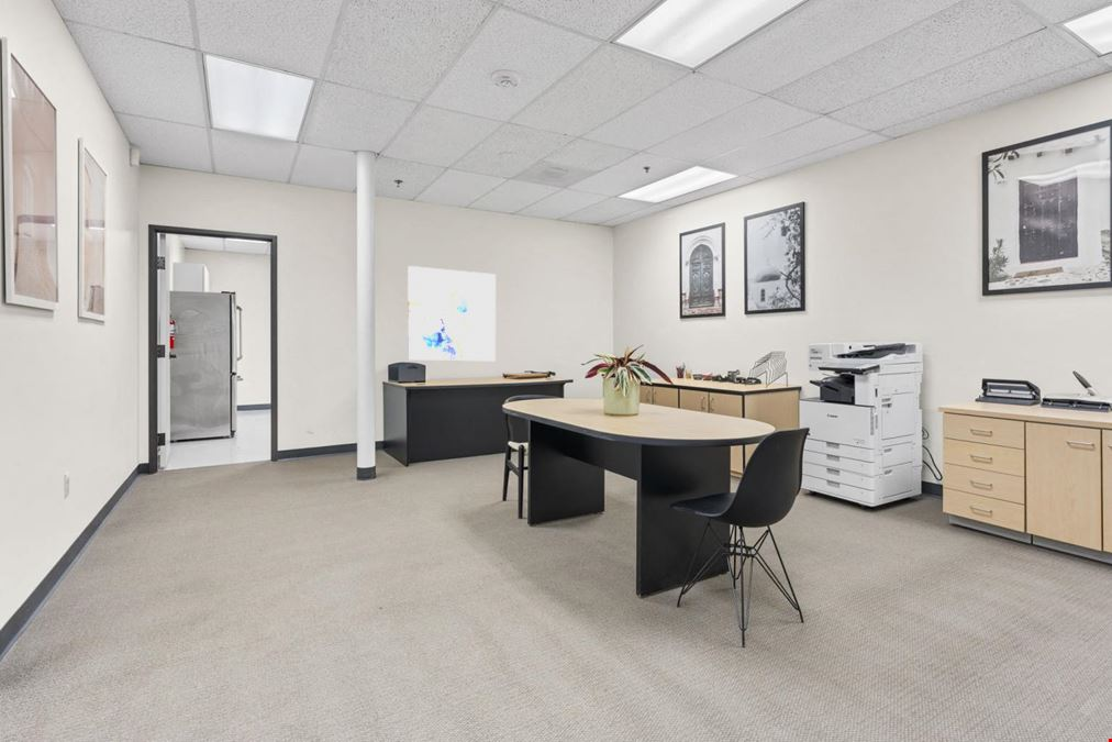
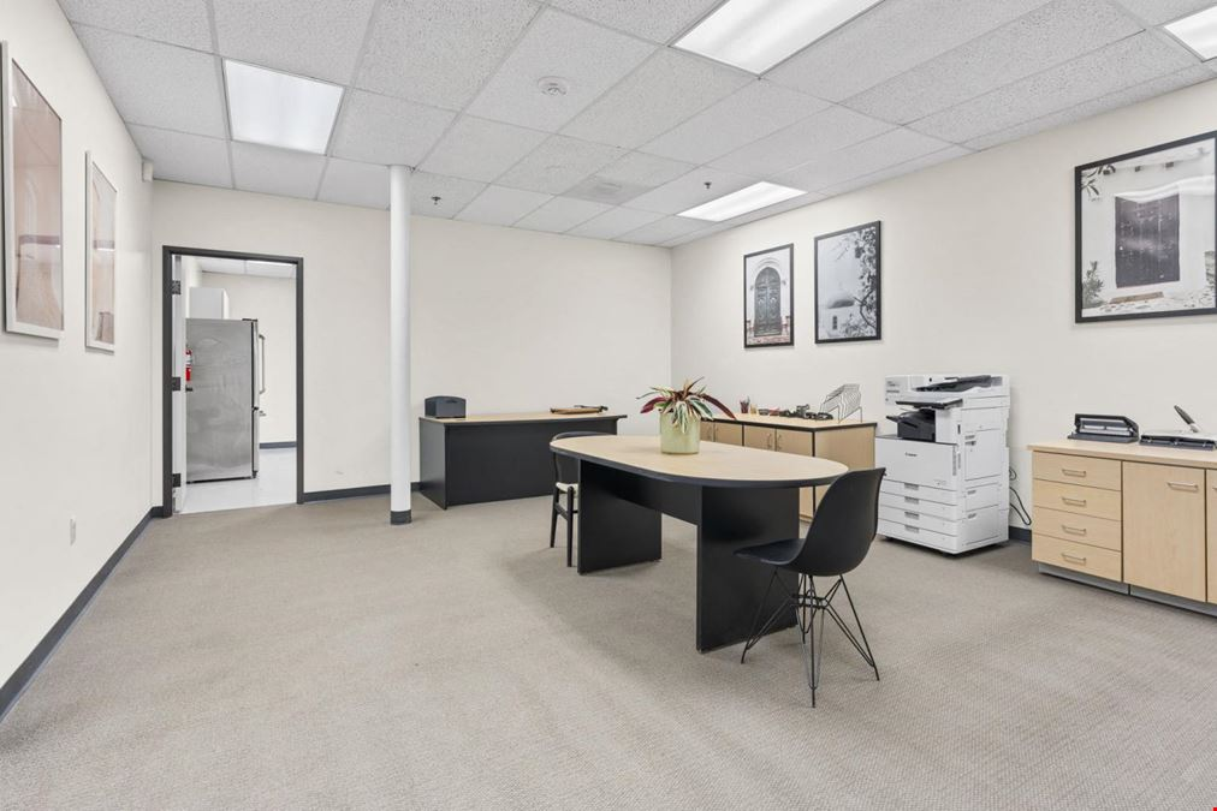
- wall art [407,265,497,362]
